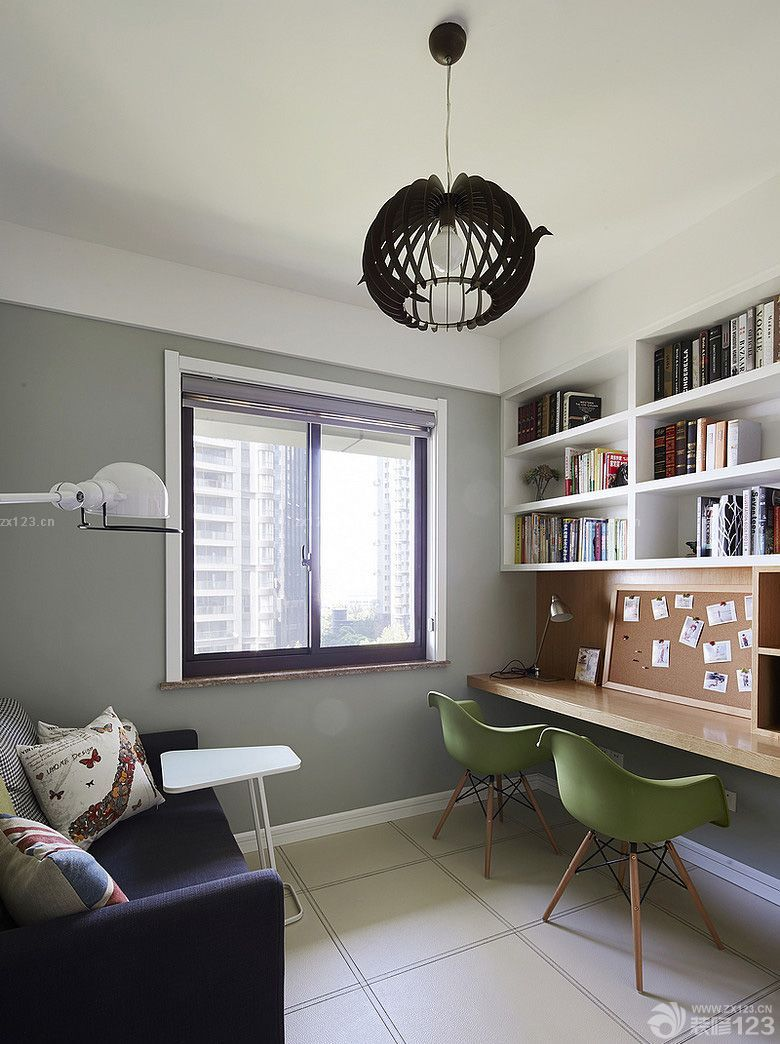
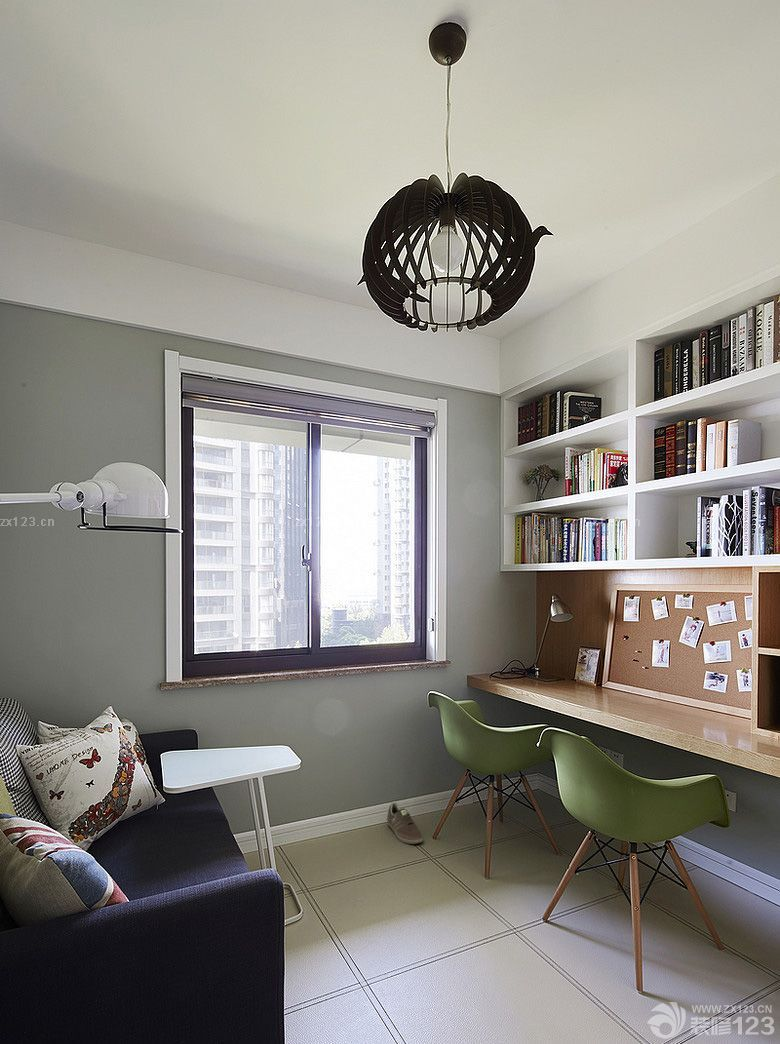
+ sneaker [386,801,424,845]
